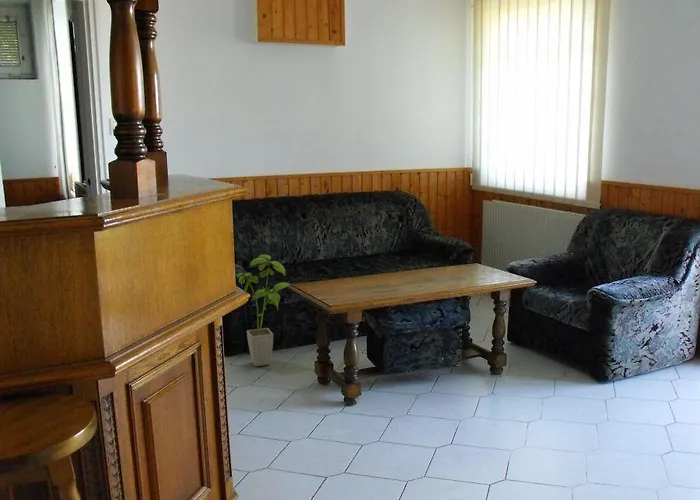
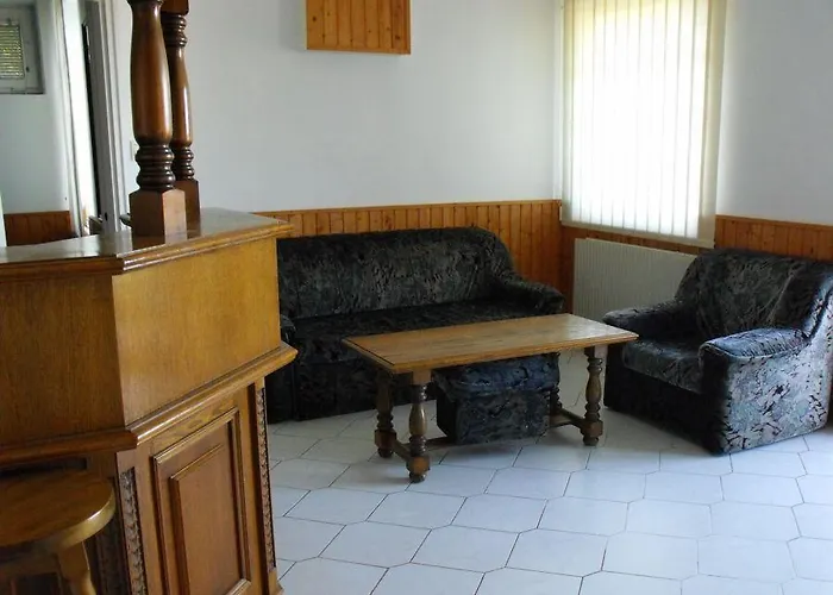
- house plant [236,254,291,367]
